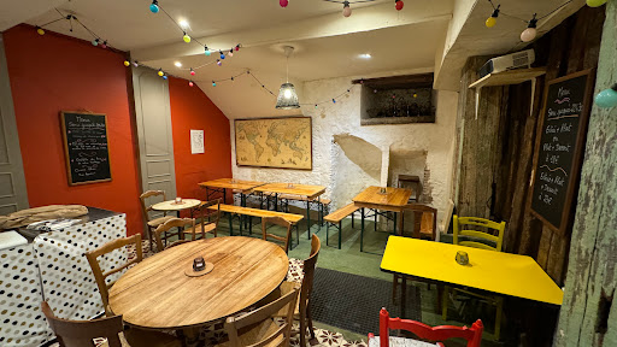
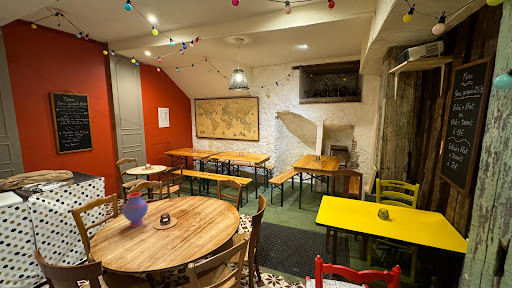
+ vase [121,191,149,228]
